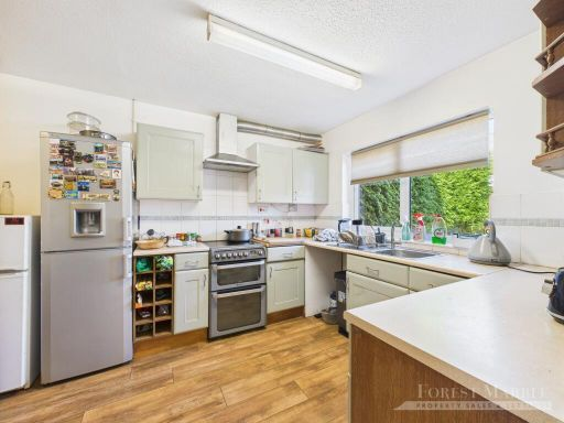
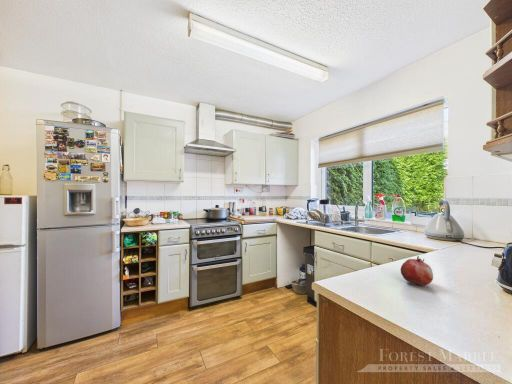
+ fruit [400,255,434,287]
